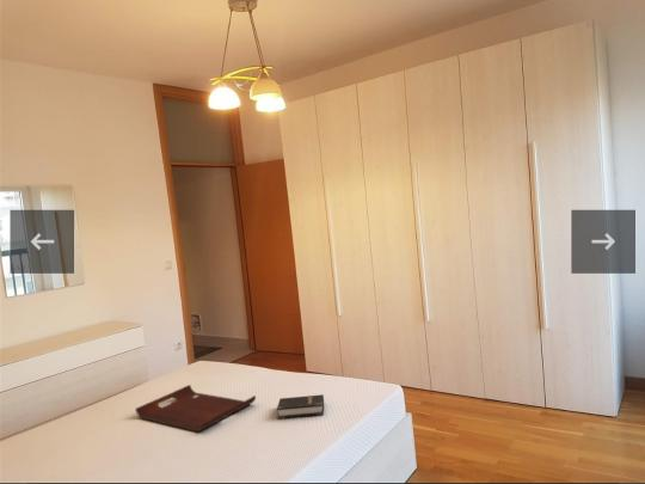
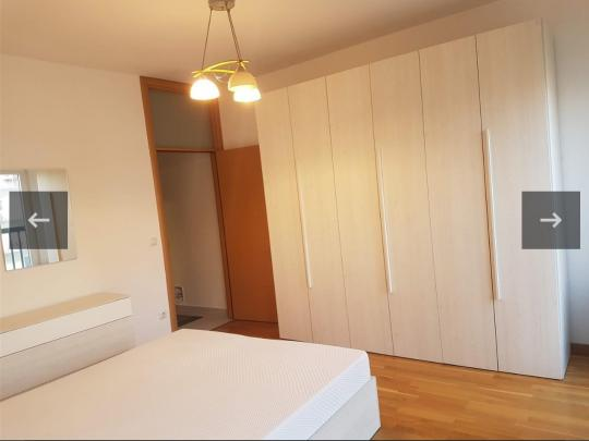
- serving tray [134,384,257,433]
- hardback book [276,393,325,419]
